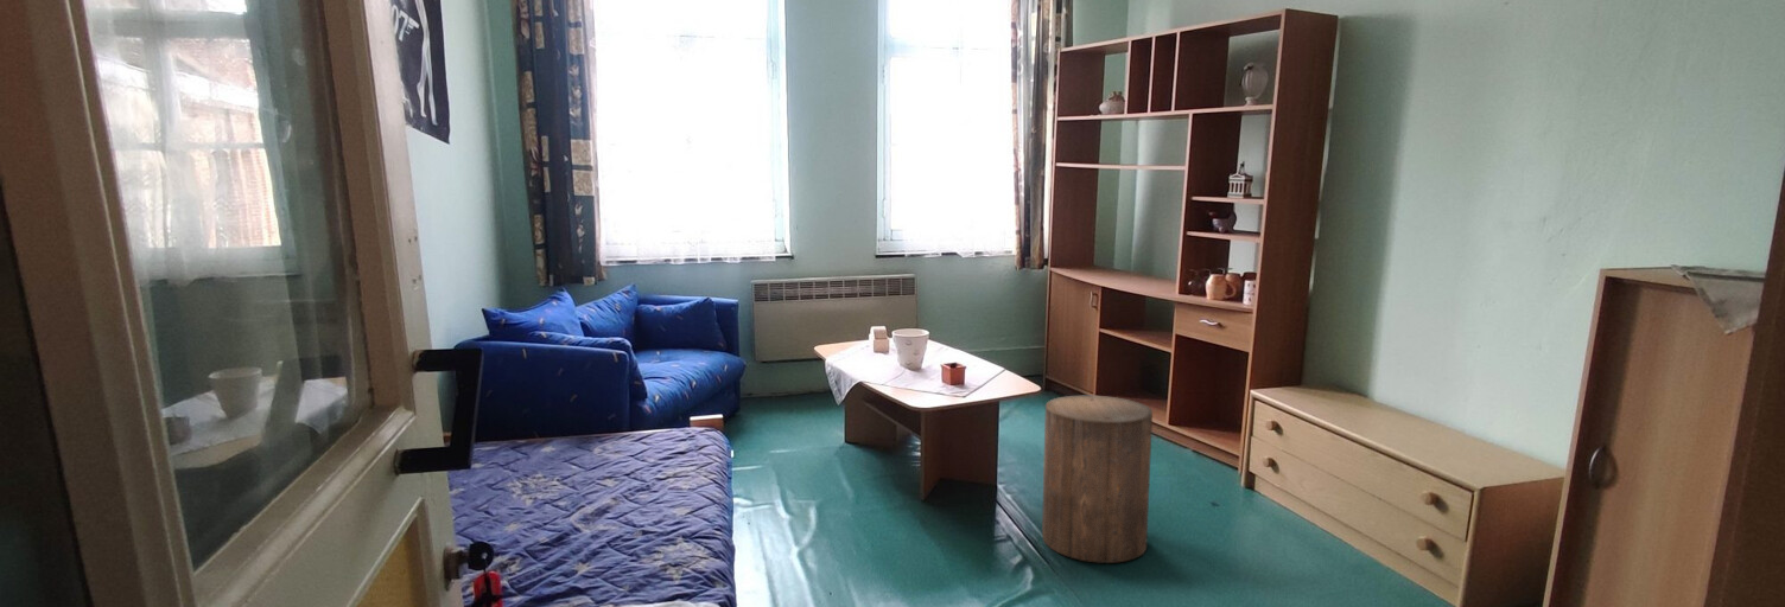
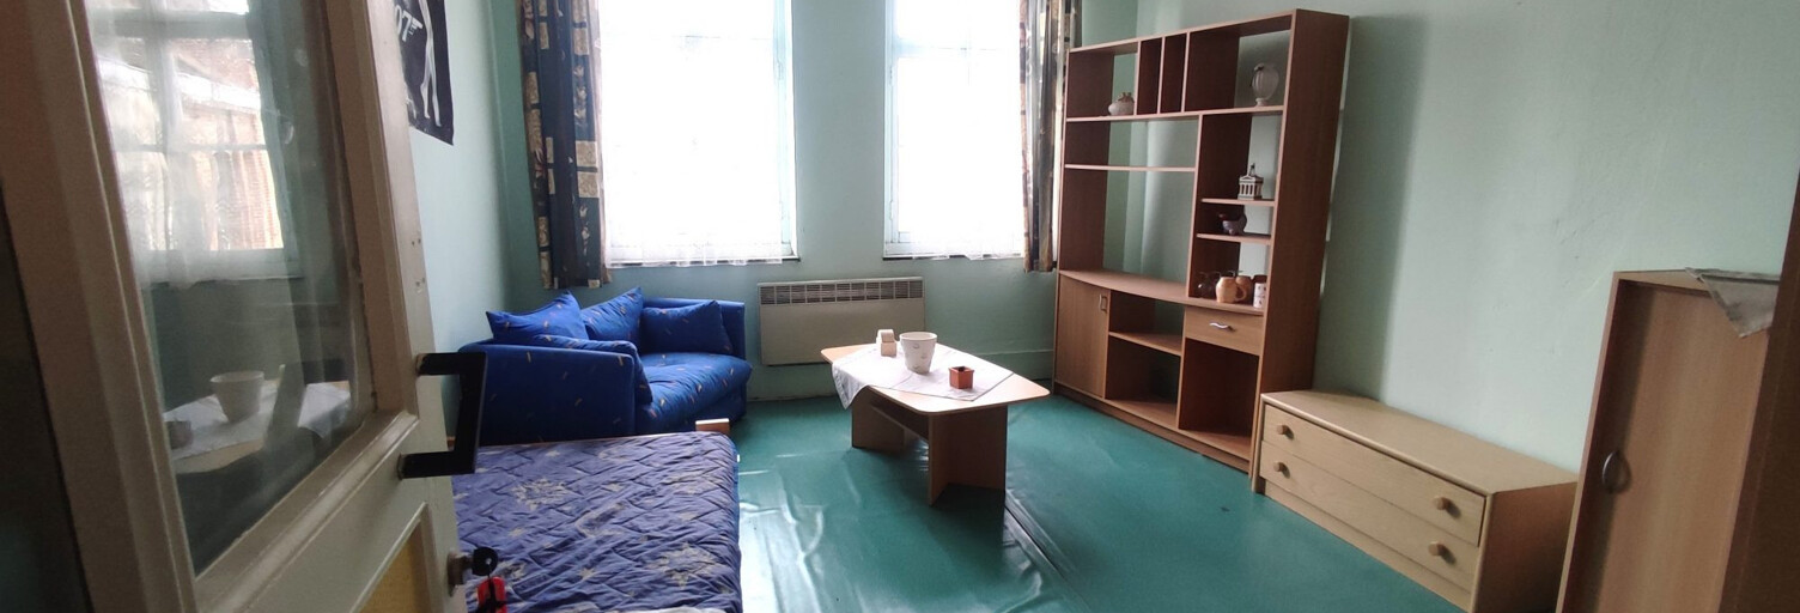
- stool [1041,395,1154,564]
